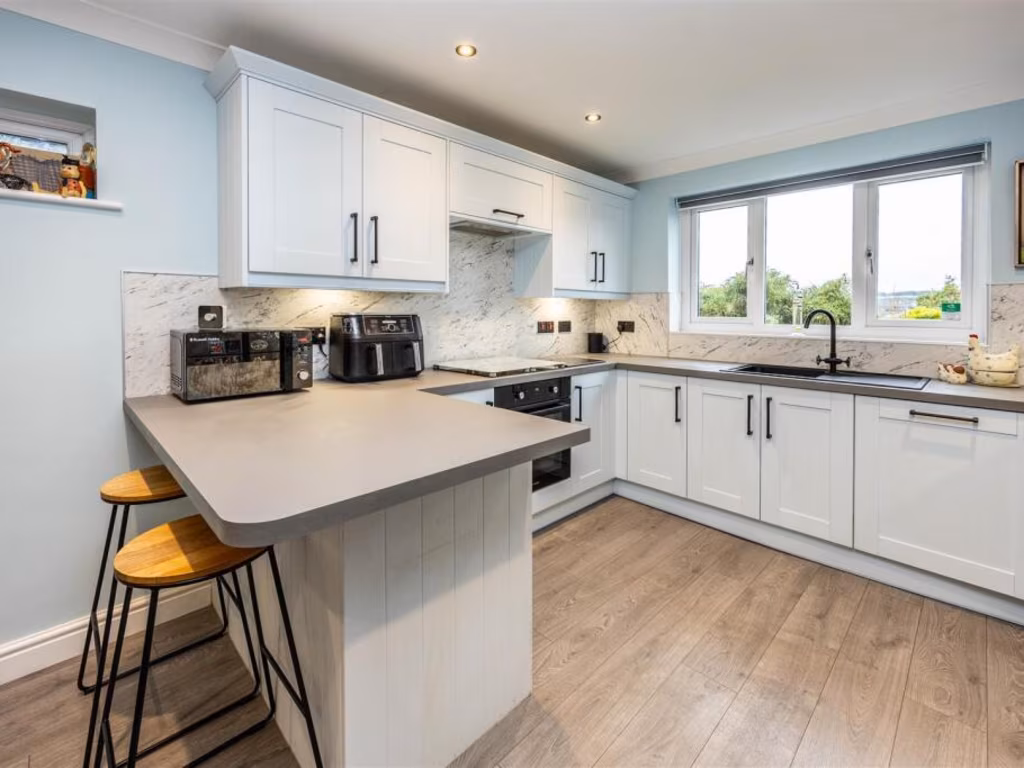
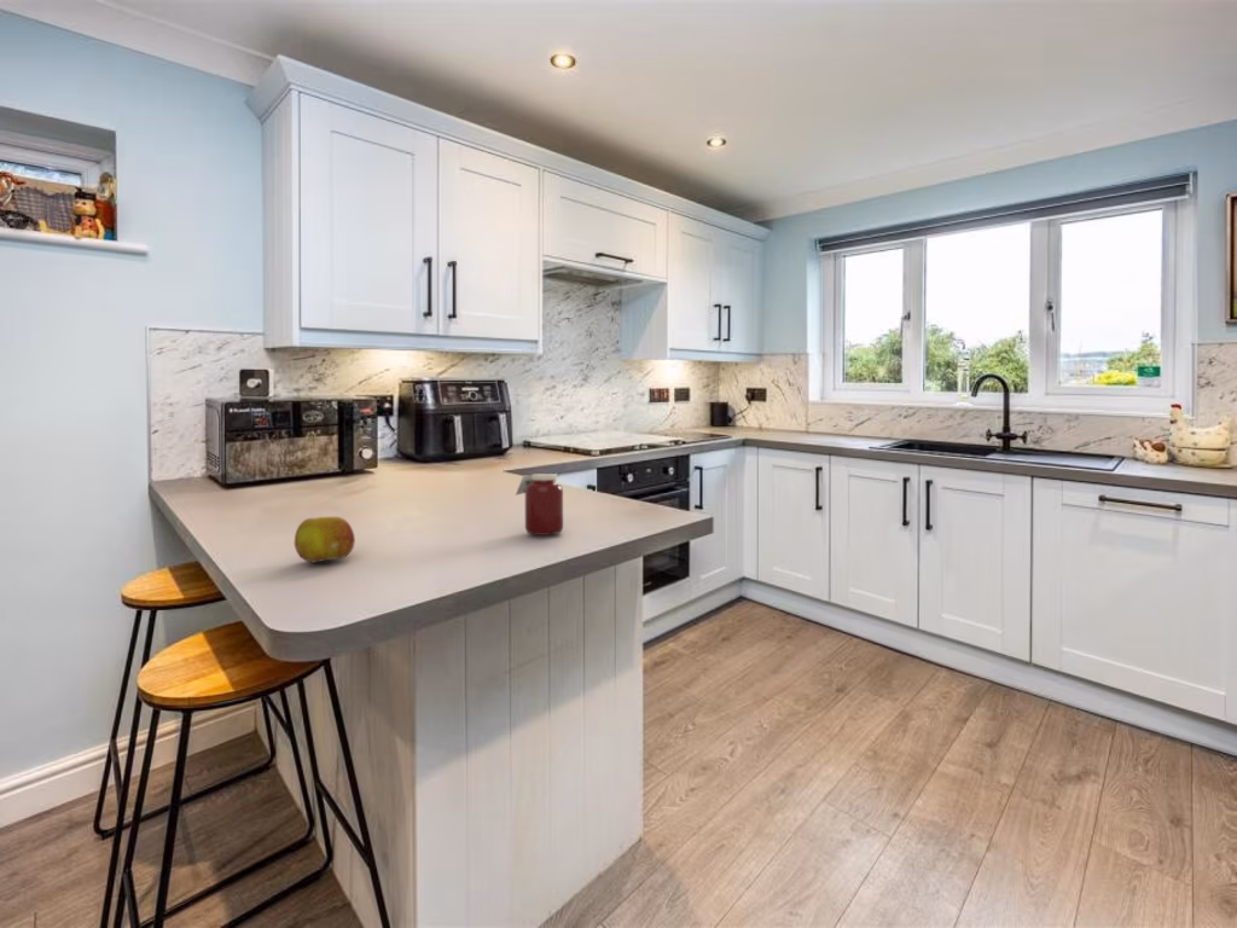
+ fruit [294,516,356,564]
+ jar [515,472,564,536]
